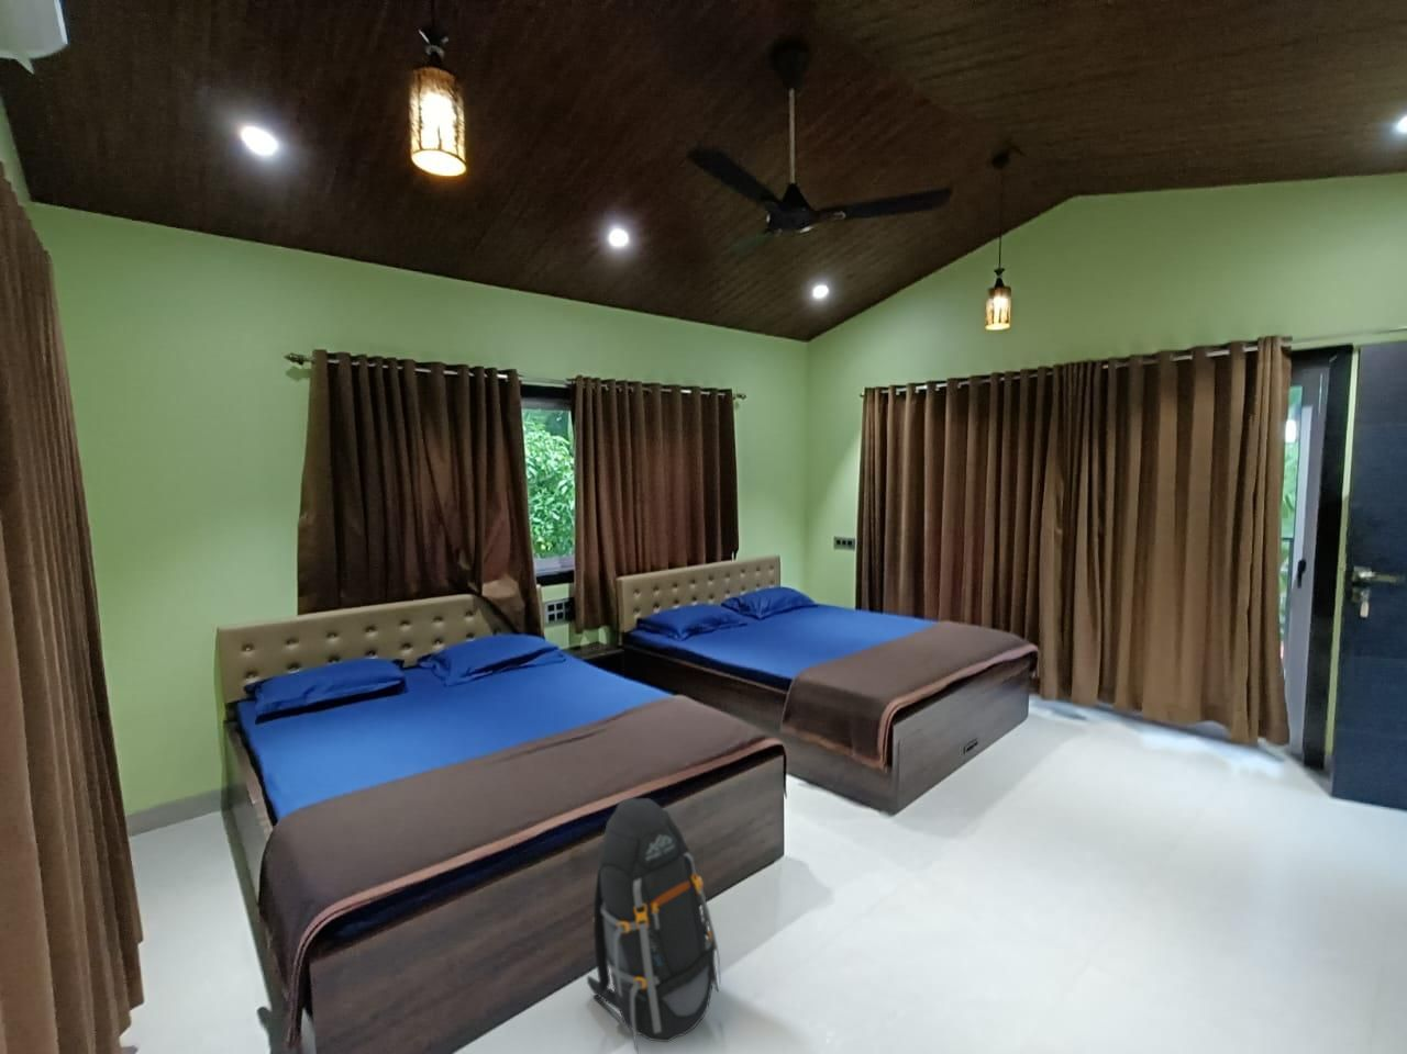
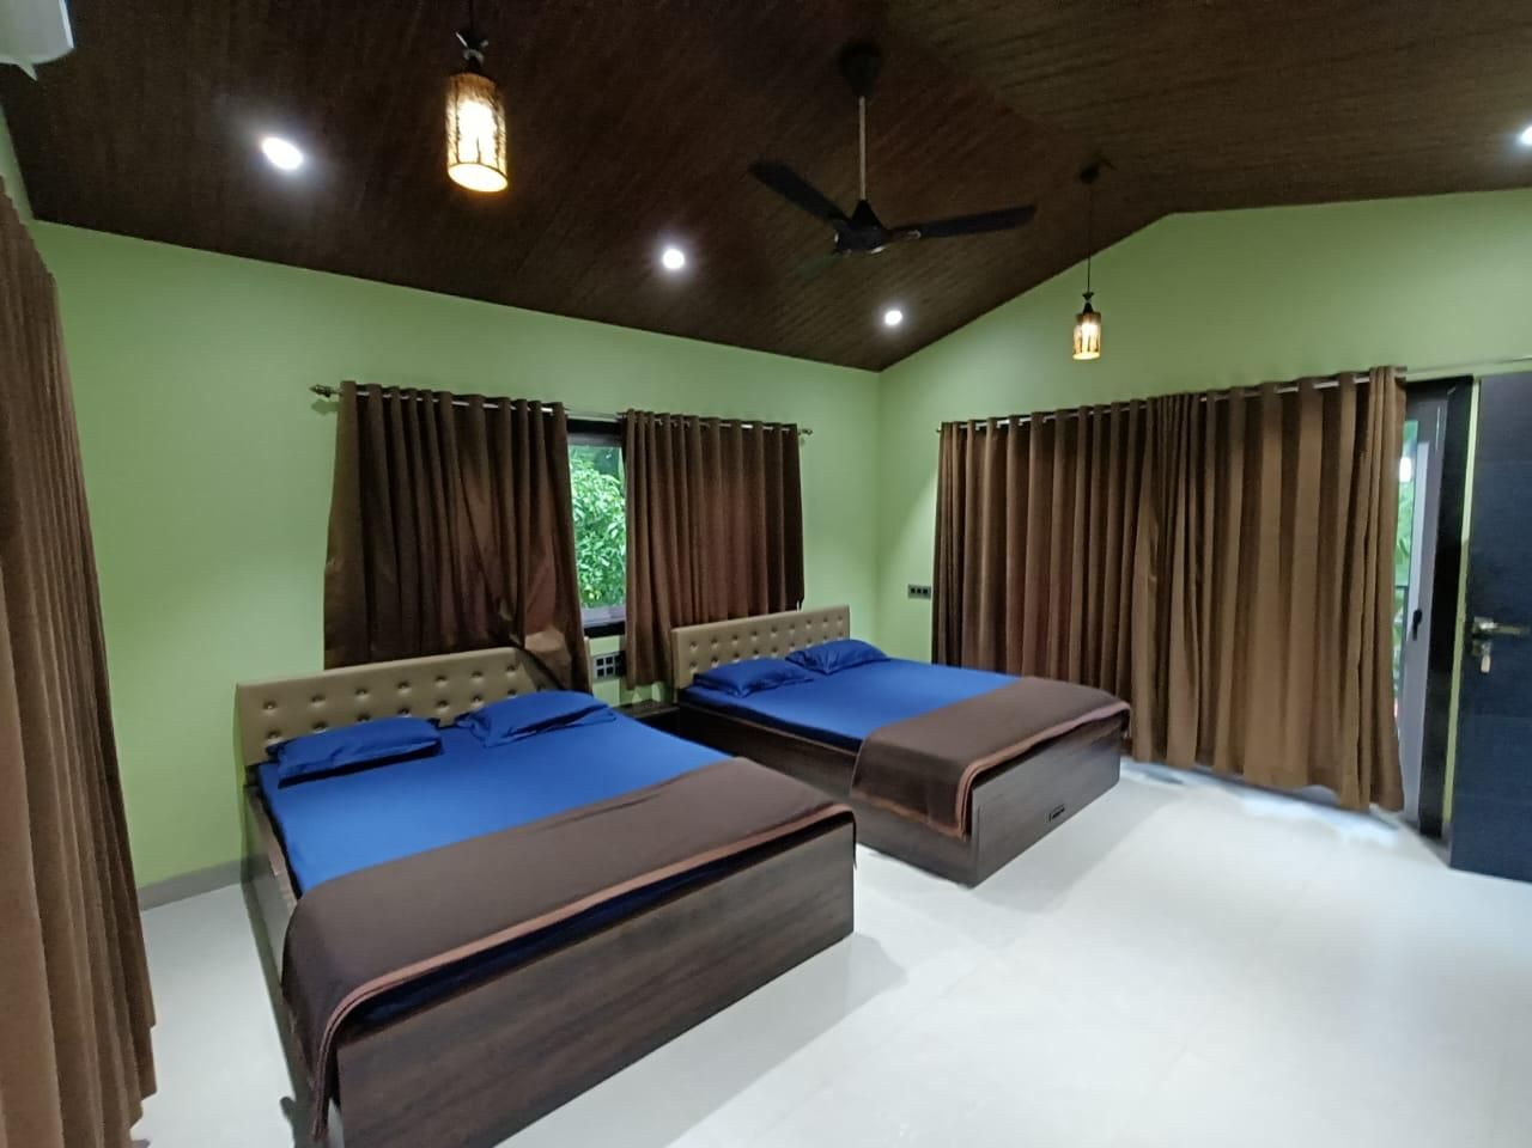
- backpack [586,797,722,1054]
